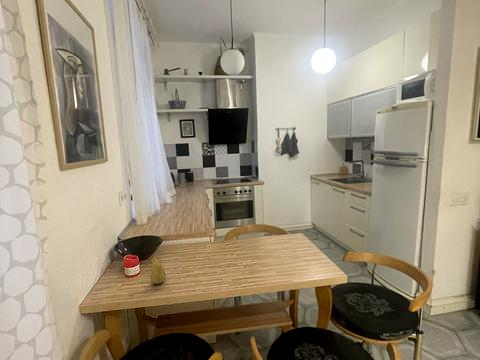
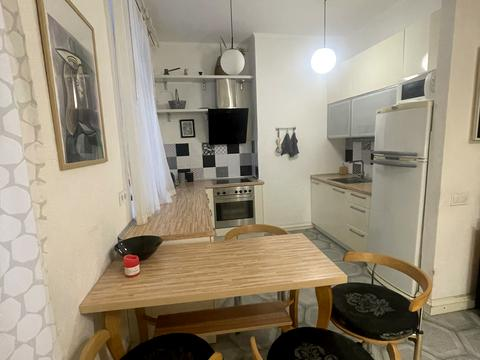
- fruit [149,256,167,285]
